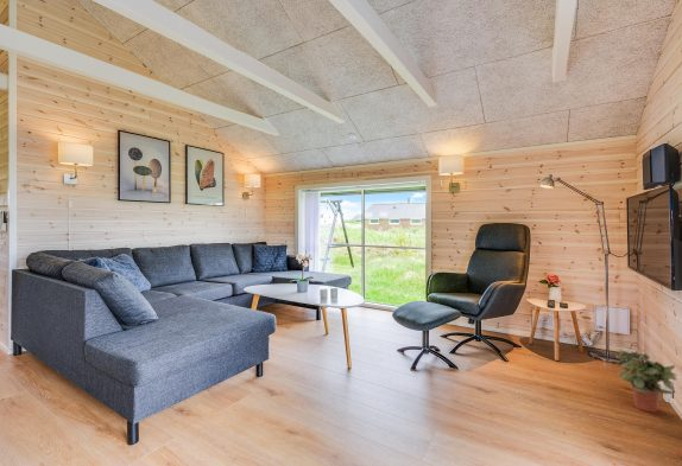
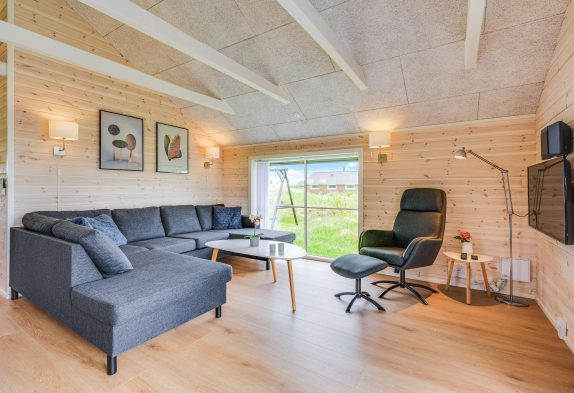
- potted plant [614,349,678,414]
